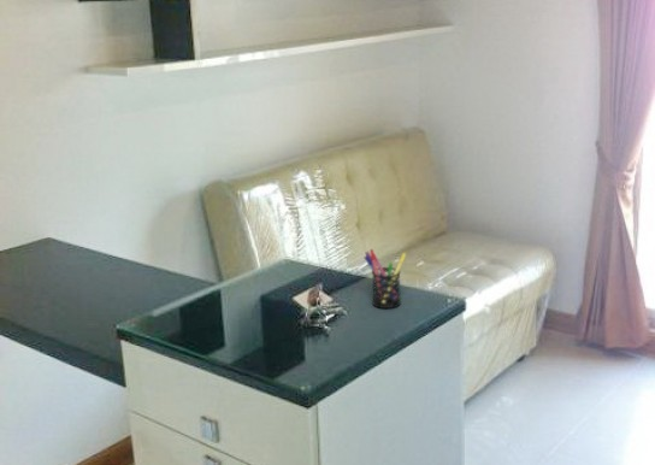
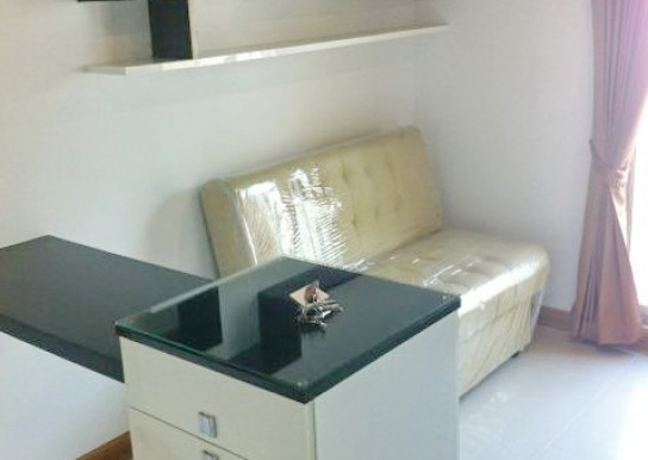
- pen holder [364,248,407,310]
